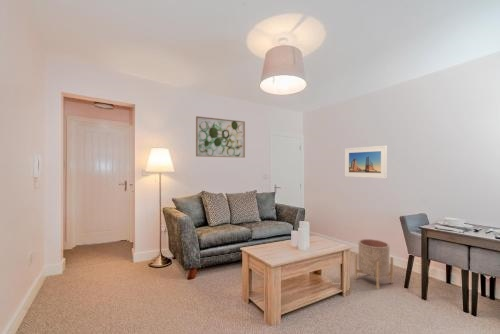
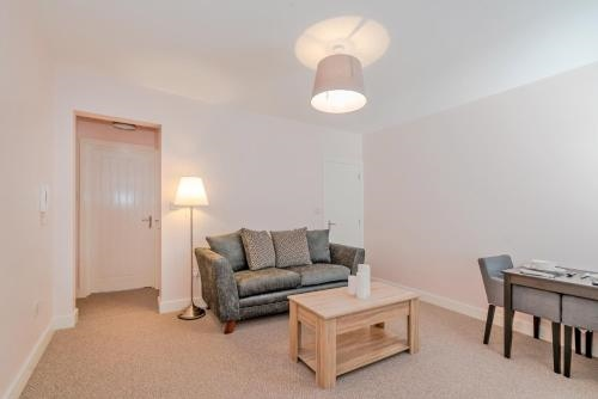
- wall art [195,115,246,159]
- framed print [344,145,388,180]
- planter [354,238,394,290]
